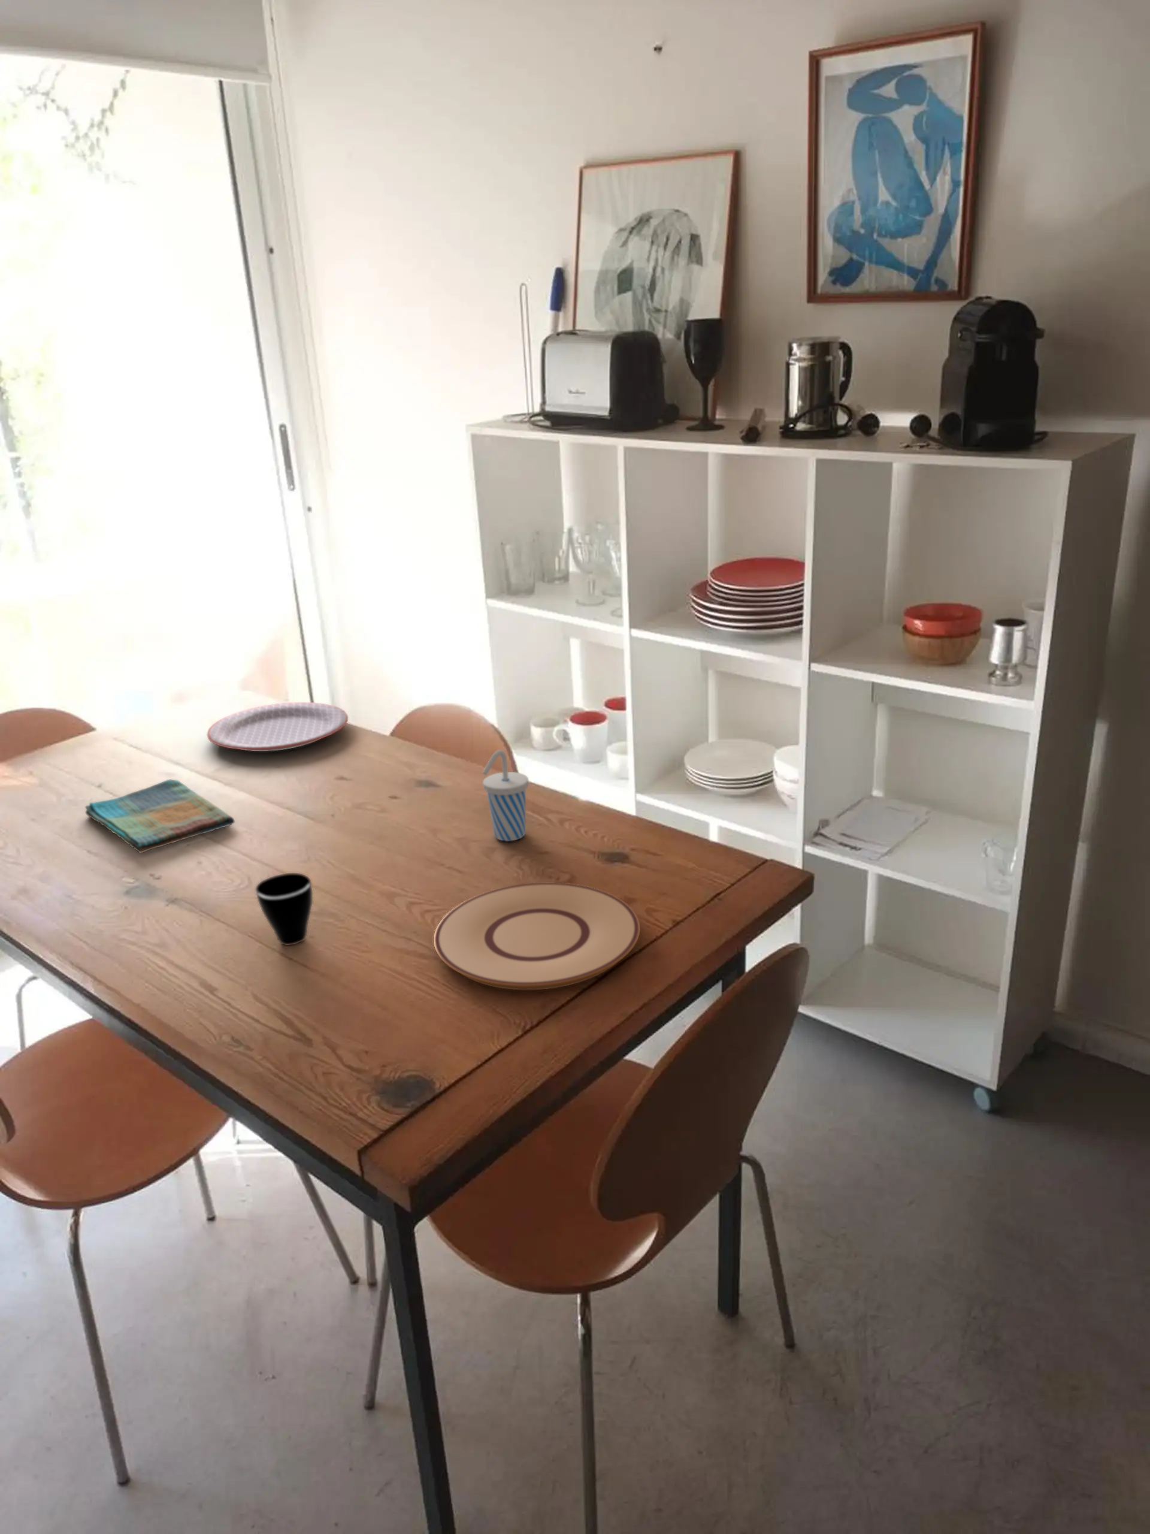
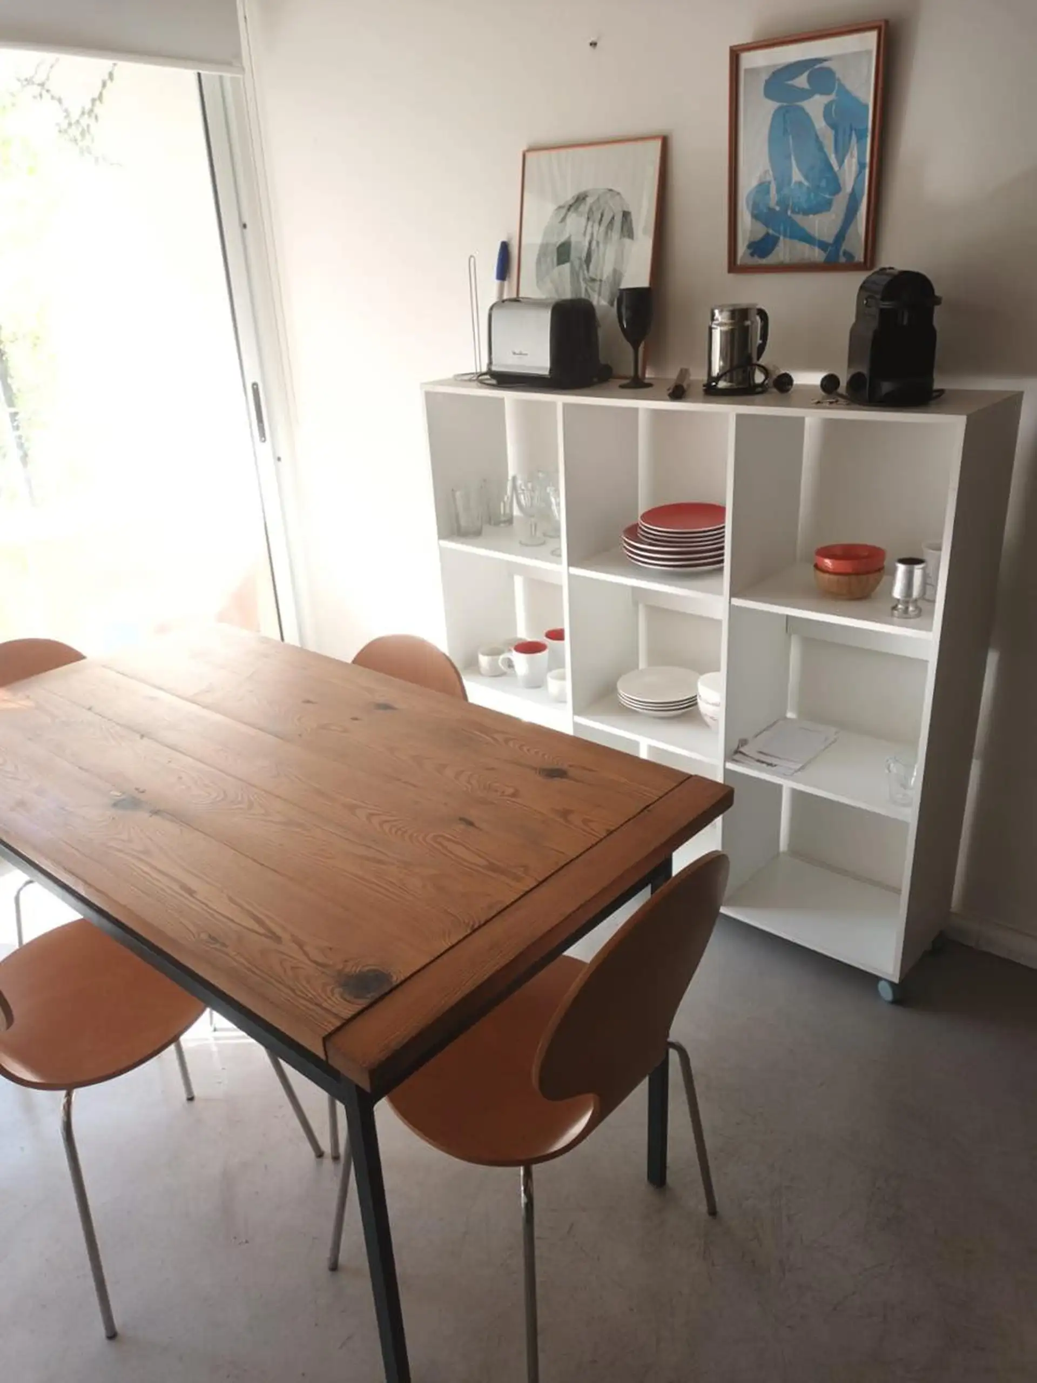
- cup [482,750,529,842]
- plate [207,702,349,753]
- plate [432,882,641,990]
- dish towel [85,778,236,853]
- cup [255,872,313,946]
